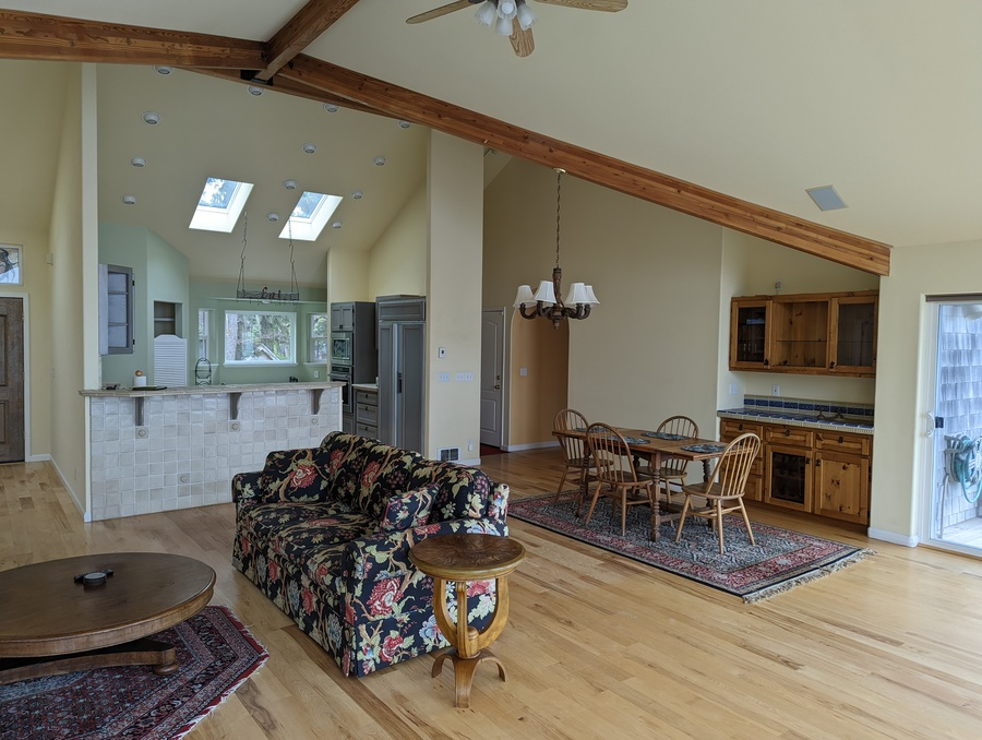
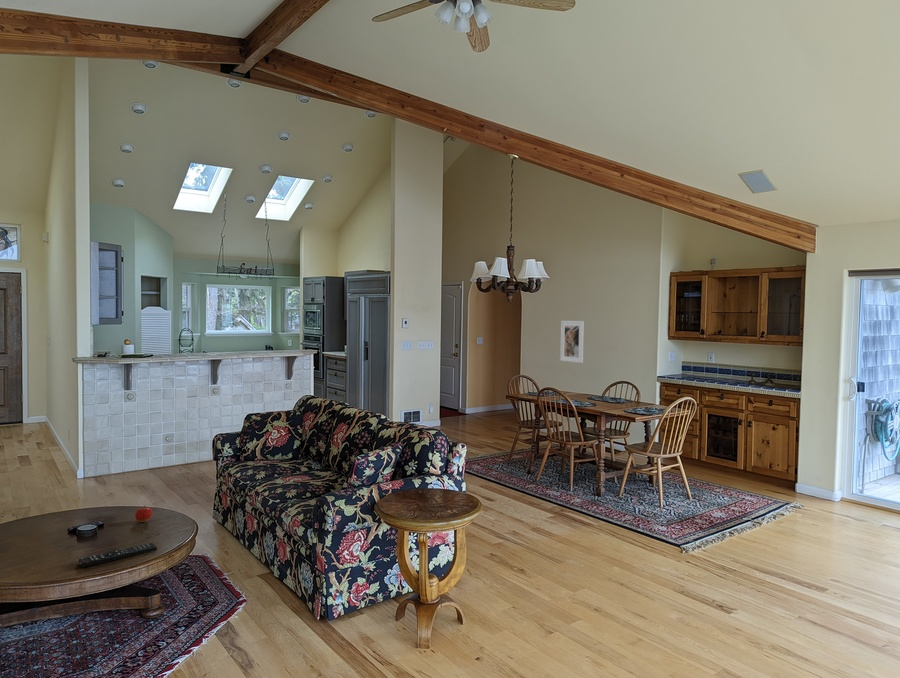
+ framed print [559,320,585,364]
+ remote control [78,542,158,568]
+ fruit [134,505,153,523]
